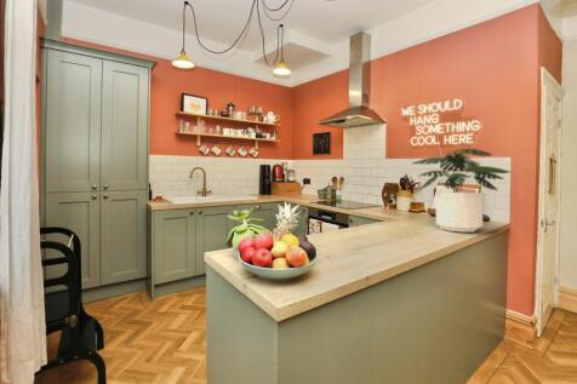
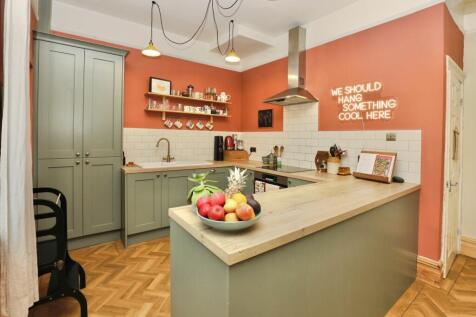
- potted plant [411,148,513,233]
